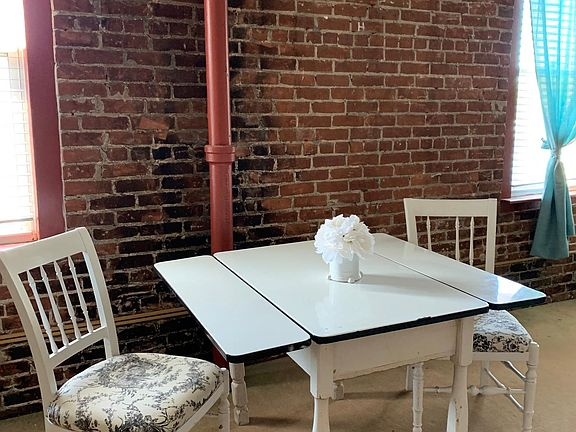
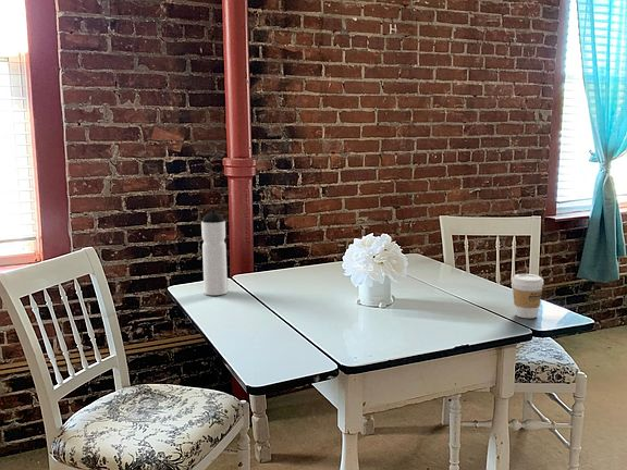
+ coffee cup [512,273,544,319]
+ water bottle [200,209,229,296]
